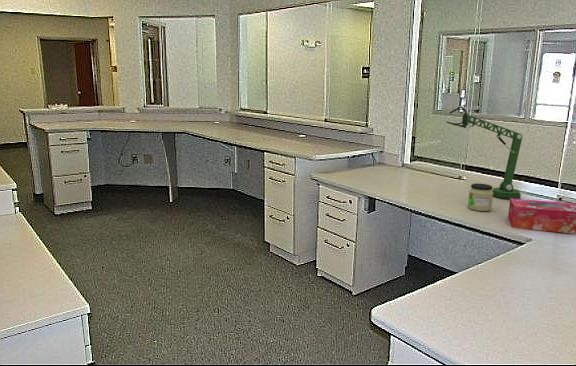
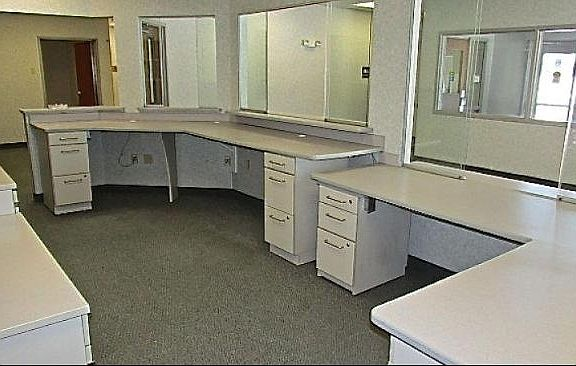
- desk lamp [445,105,524,200]
- tissue box [507,198,576,235]
- jar [467,183,494,212]
